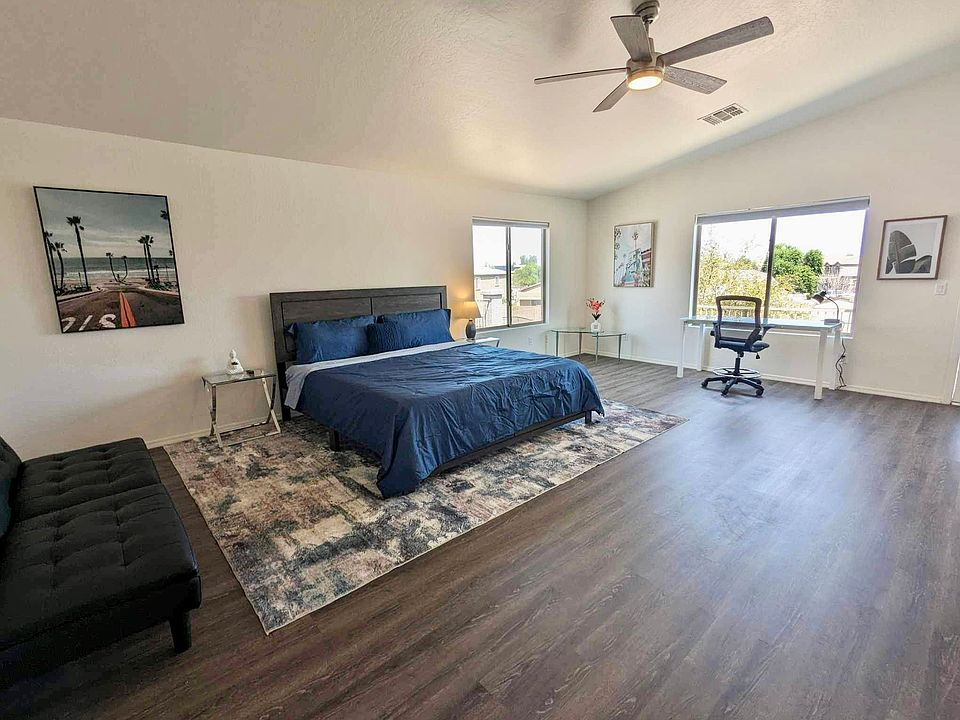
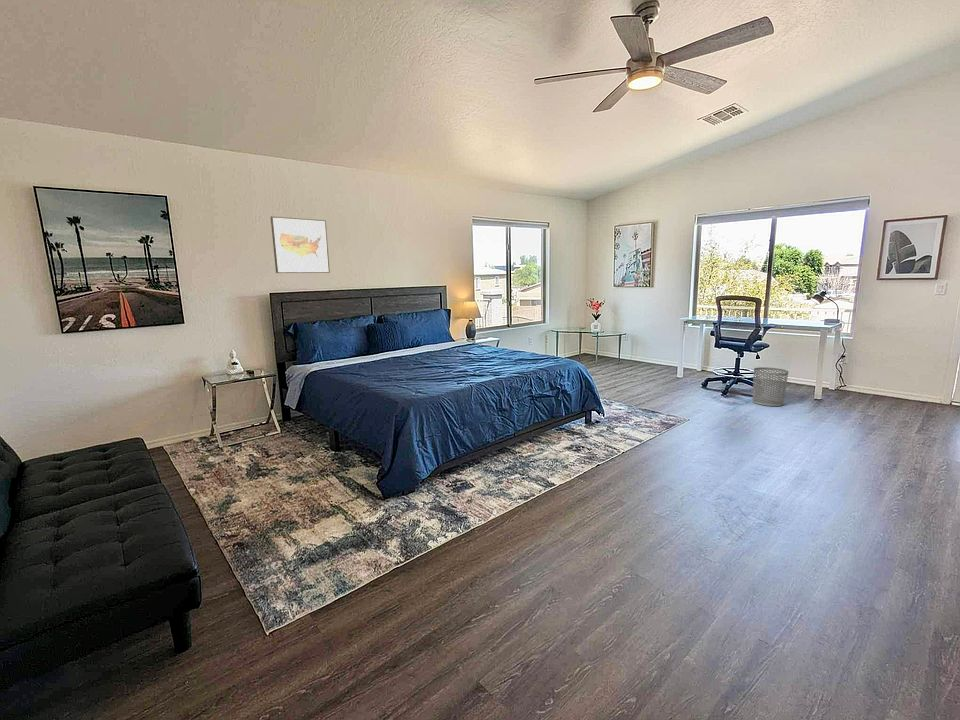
+ waste bin [752,366,789,407]
+ wall art [270,215,331,274]
